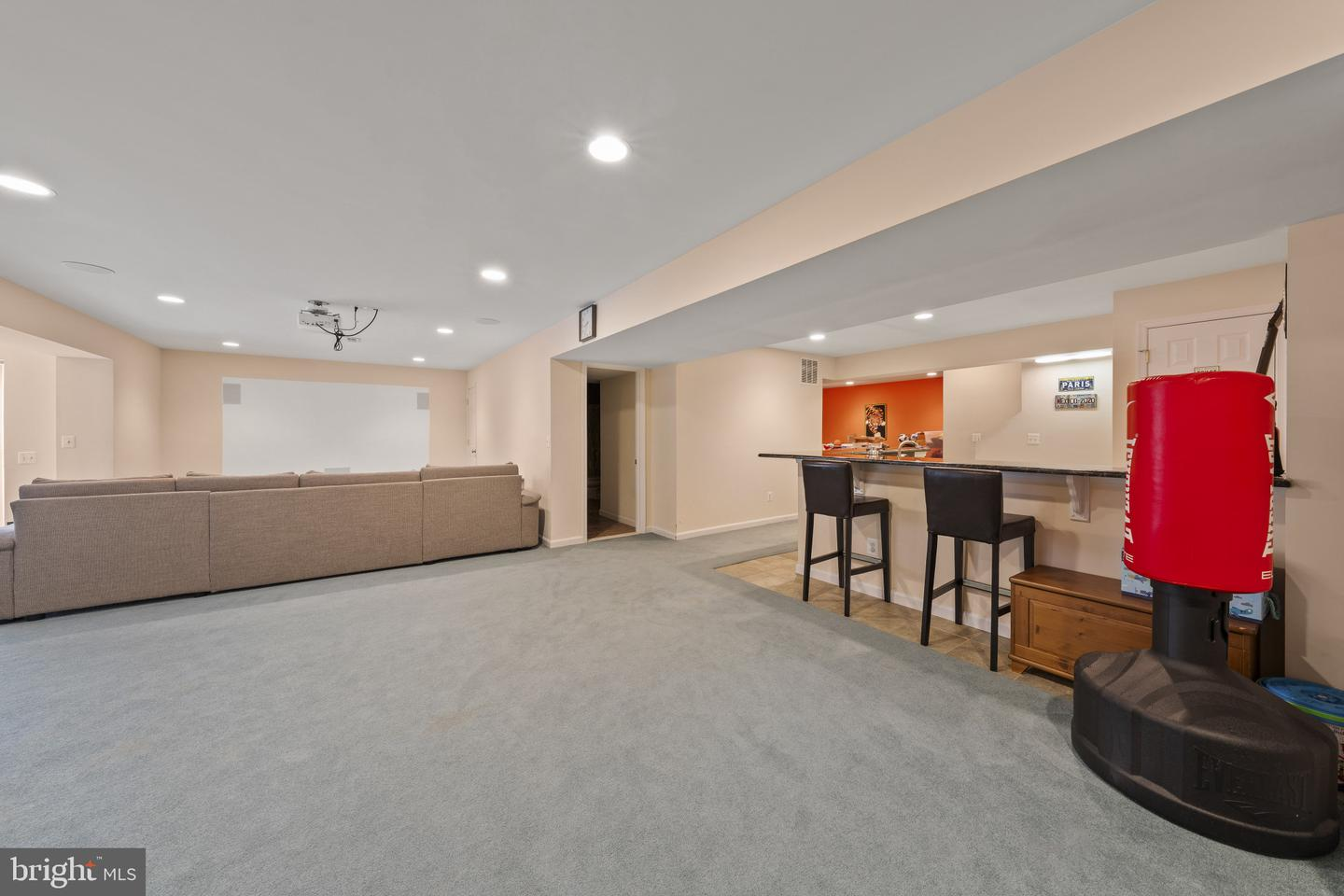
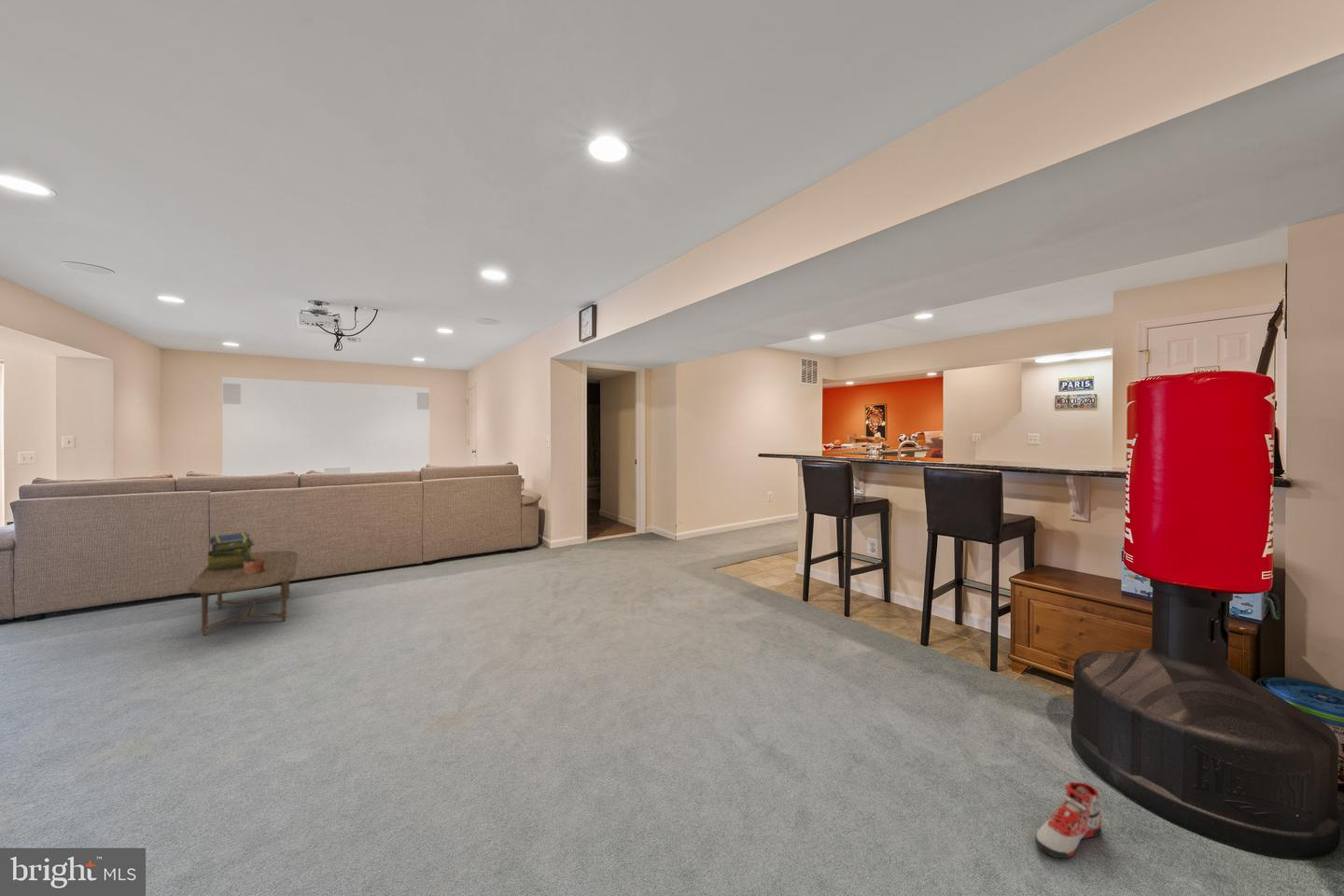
+ sneaker [1034,781,1103,859]
+ stack of books [205,531,256,572]
+ coffee table [188,550,299,636]
+ potted plant [225,533,267,575]
